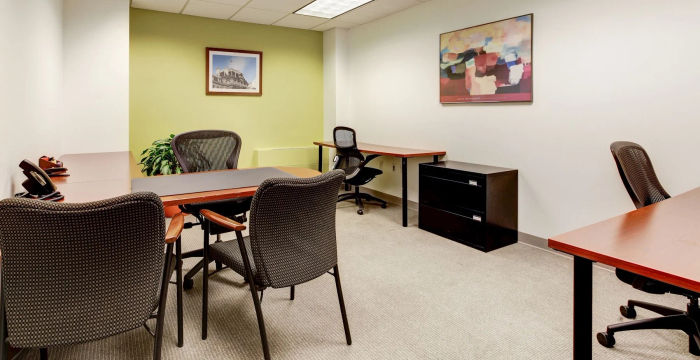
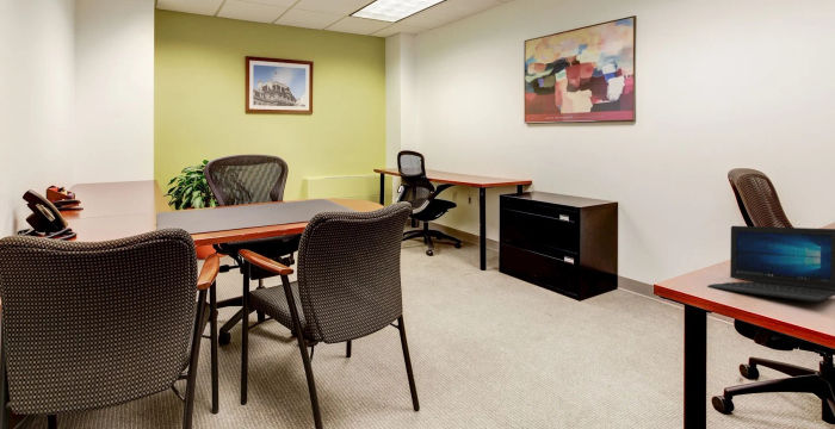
+ laptop [706,225,835,303]
